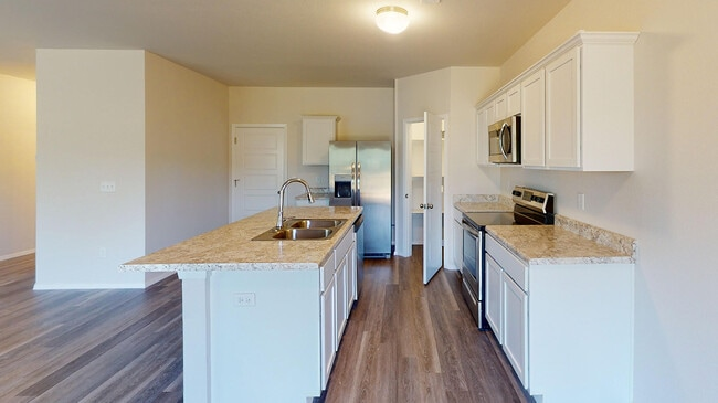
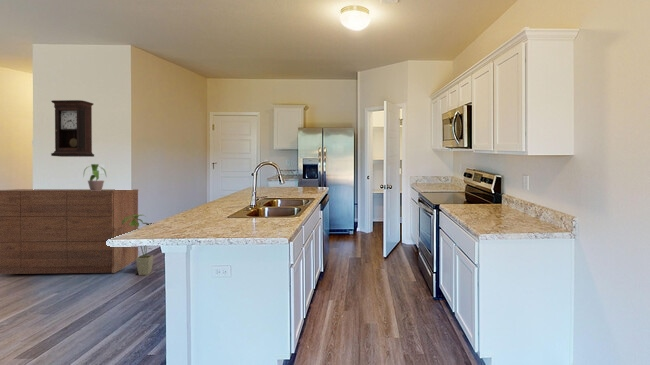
+ dresser [0,188,139,275]
+ pendulum clock [50,99,95,158]
+ house plant [122,214,154,276]
+ potted plant [82,163,108,191]
